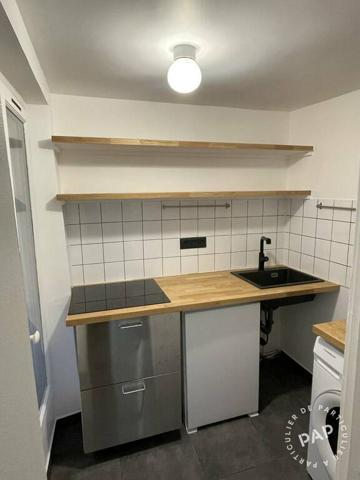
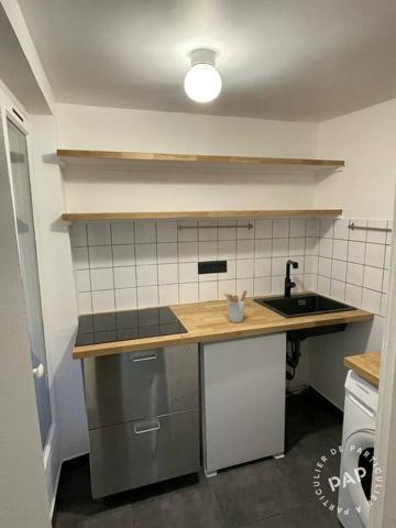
+ utensil holder [223,289,248,323]
